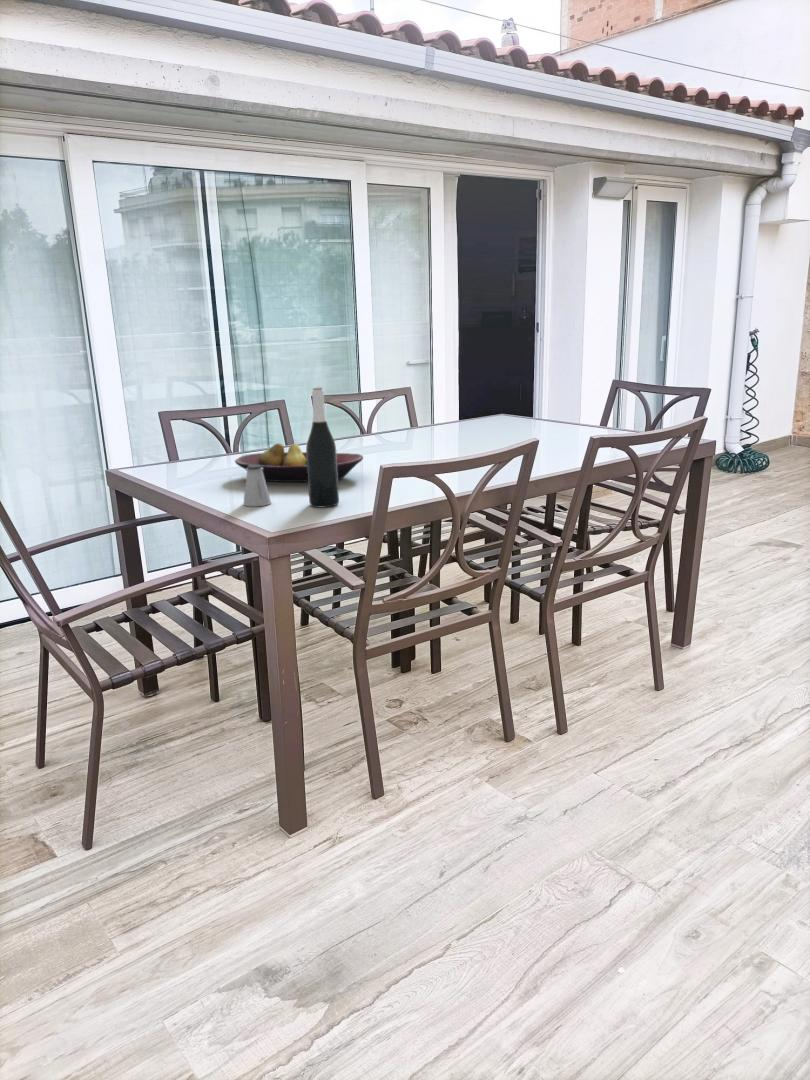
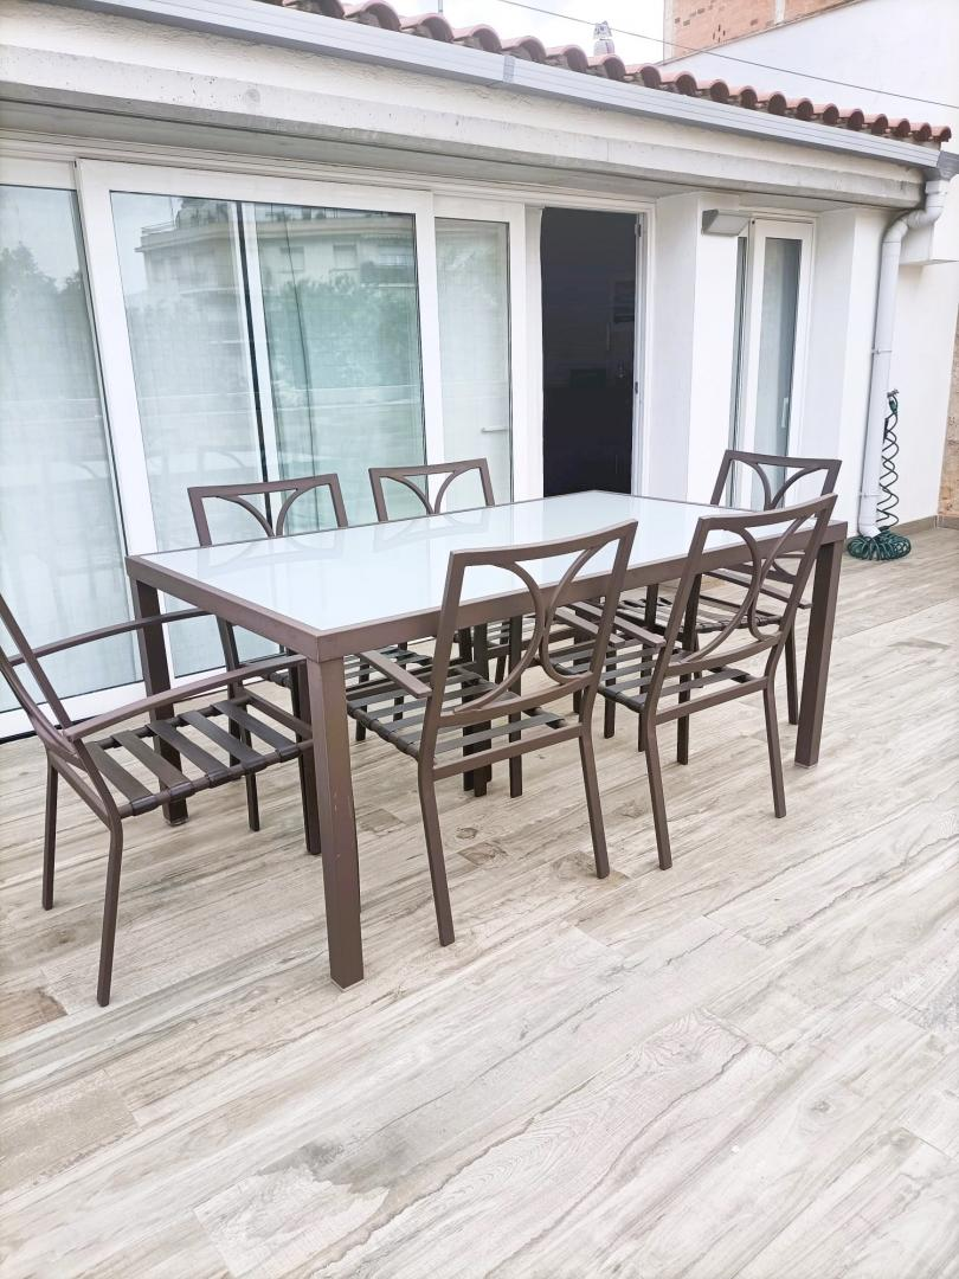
- wine bottle [305,386,340,508]
- fruit bowl [234,442,364,483]
- saltshaker [242,465,272,507]
